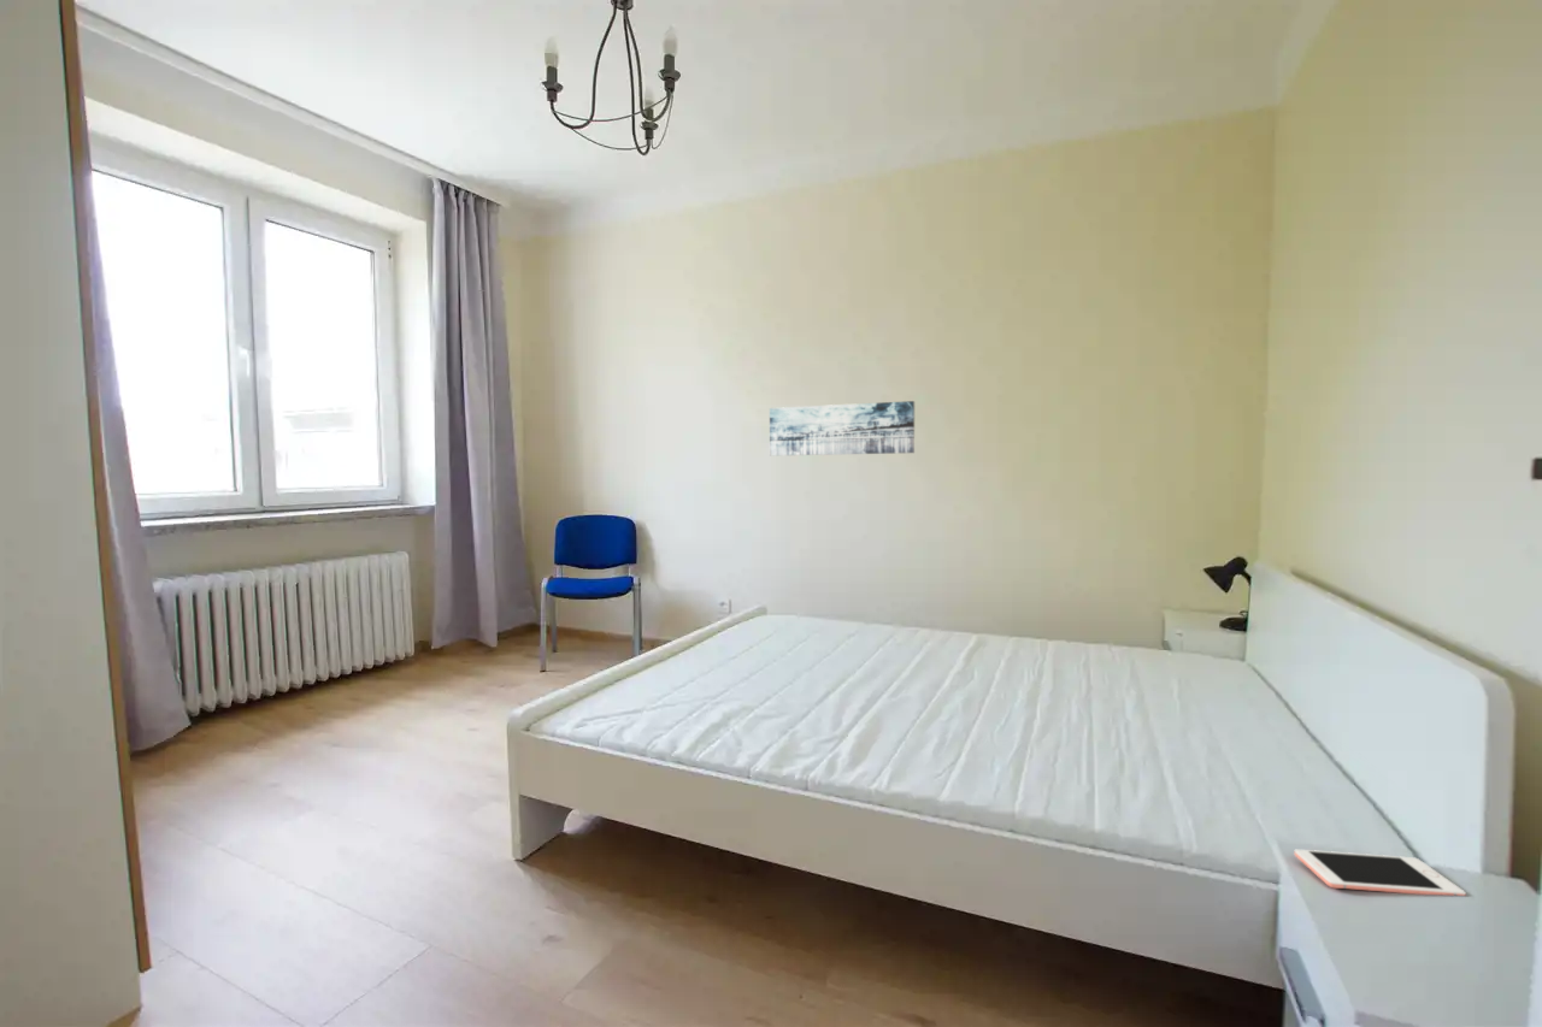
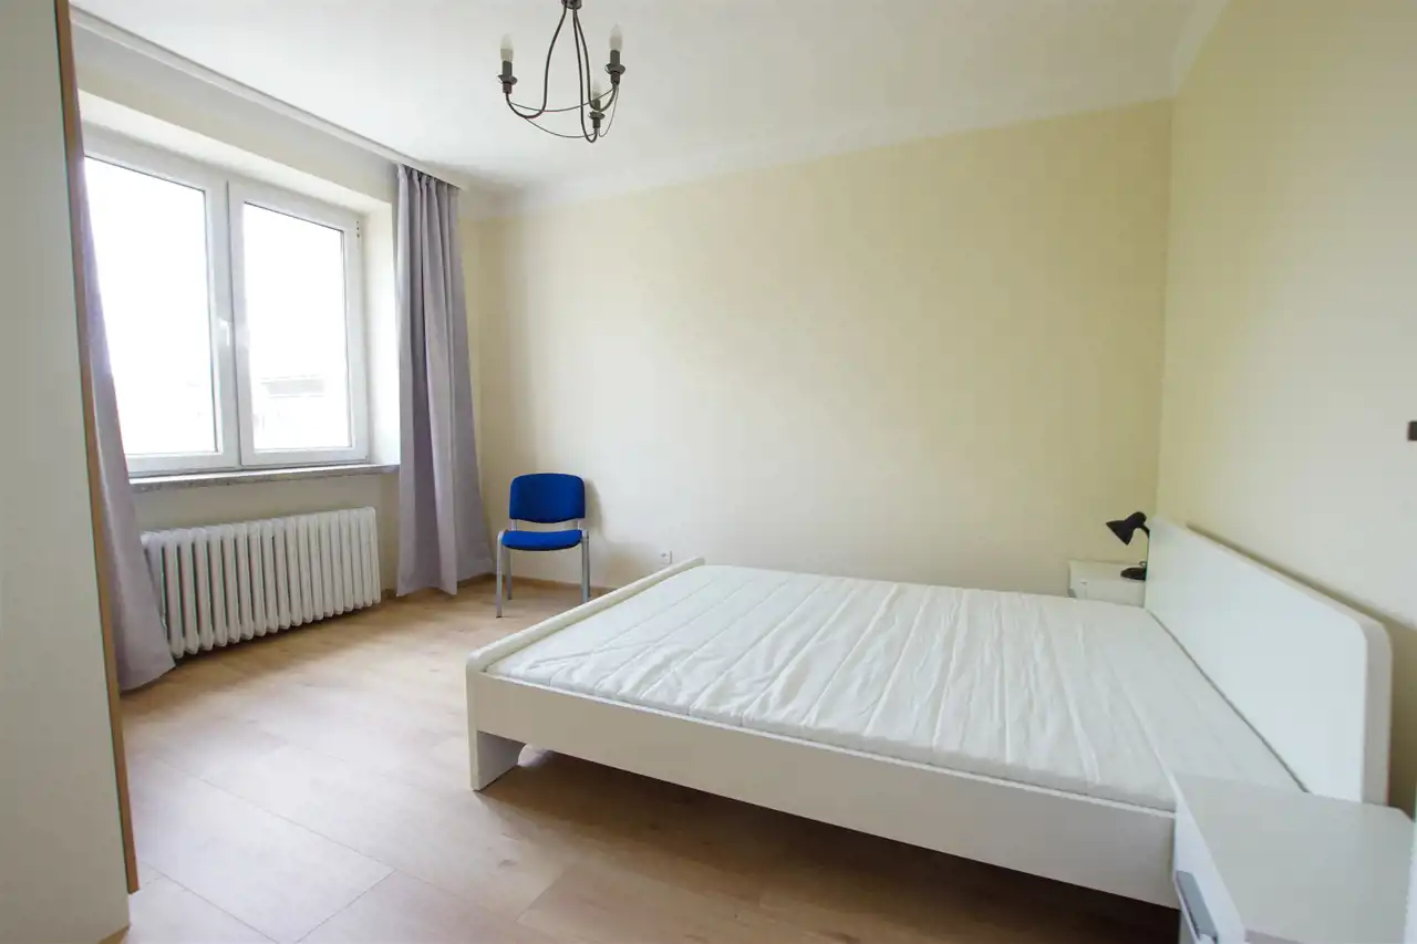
- cell phone [1294,849,1466,897]
- wall art [769,400,916,458]
